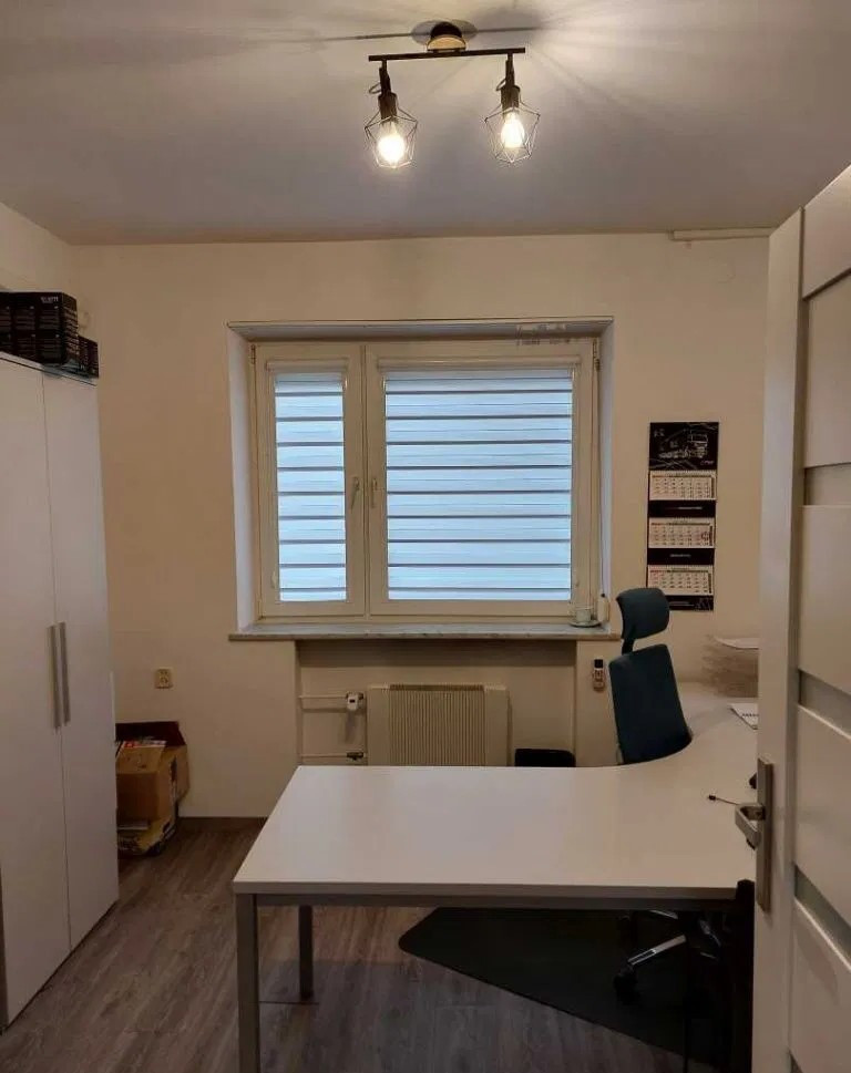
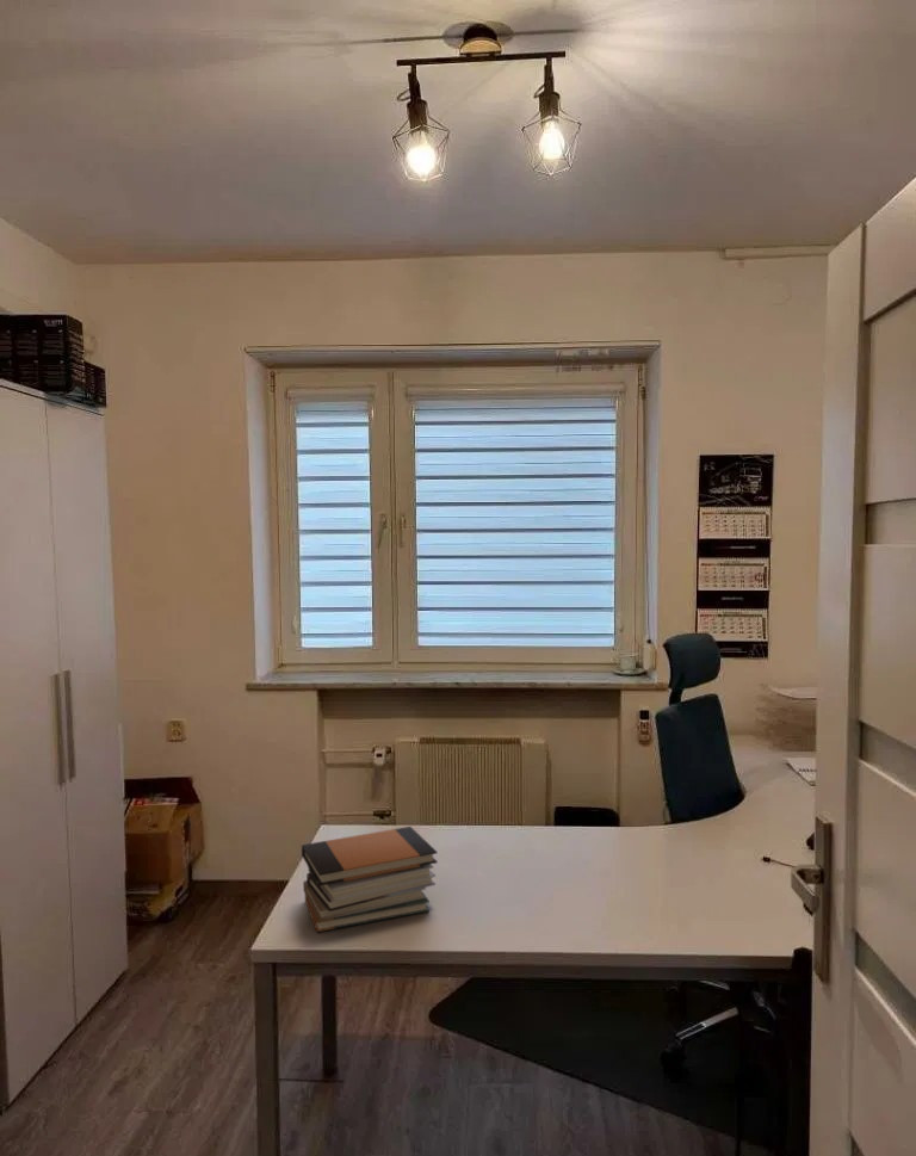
+ book stack [301,826,439,933]
